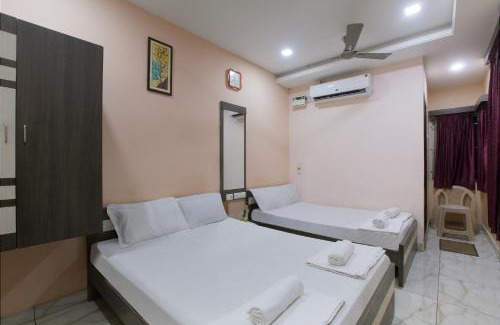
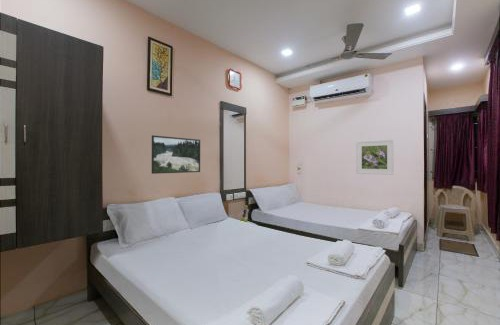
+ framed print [151,135,201,175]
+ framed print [355,138,395,176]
